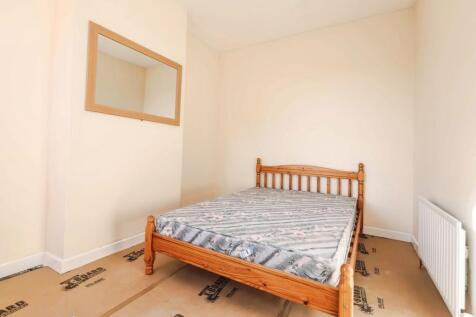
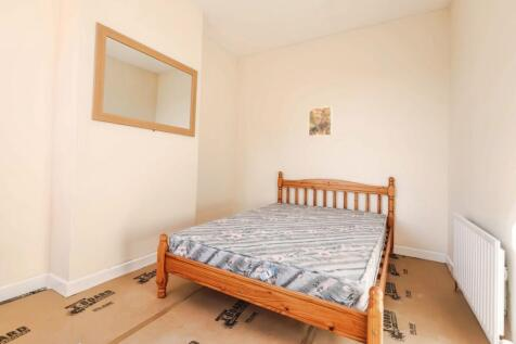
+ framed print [308,105,334,138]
